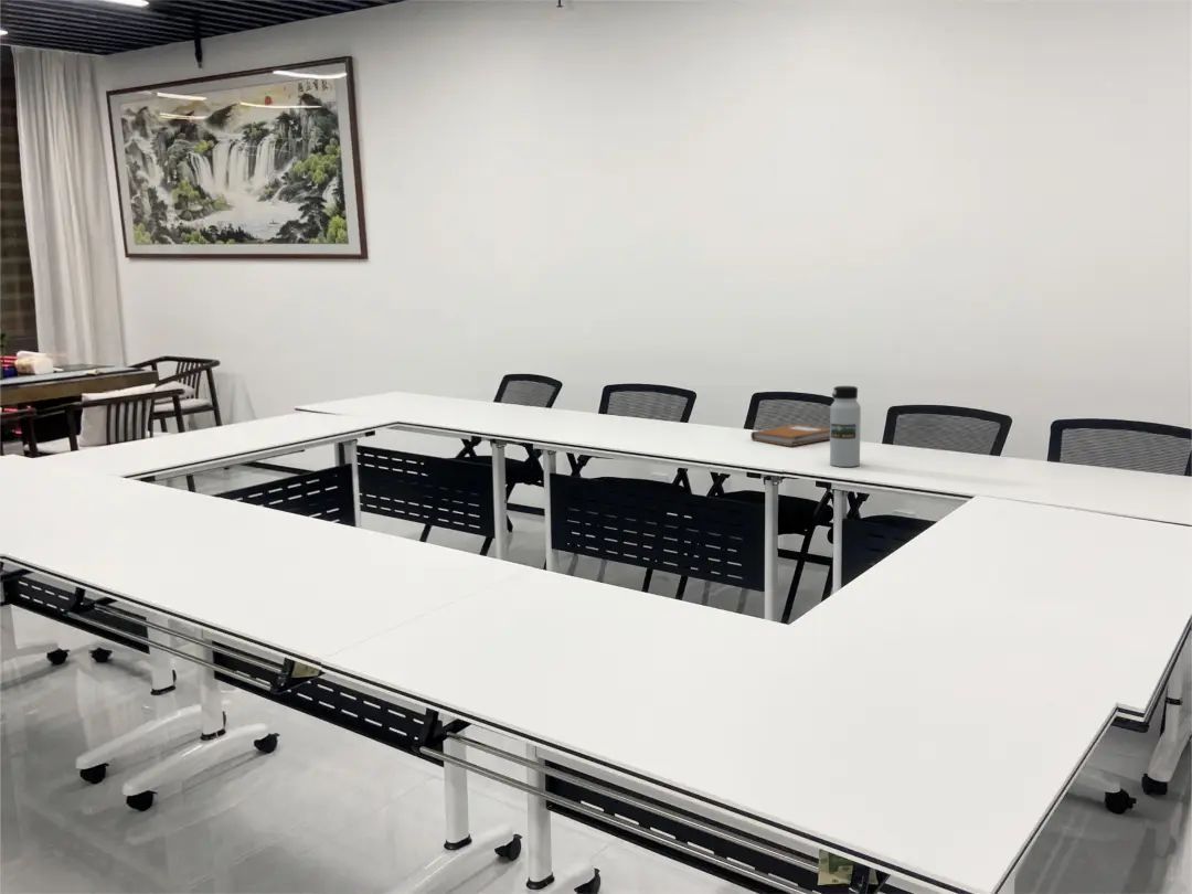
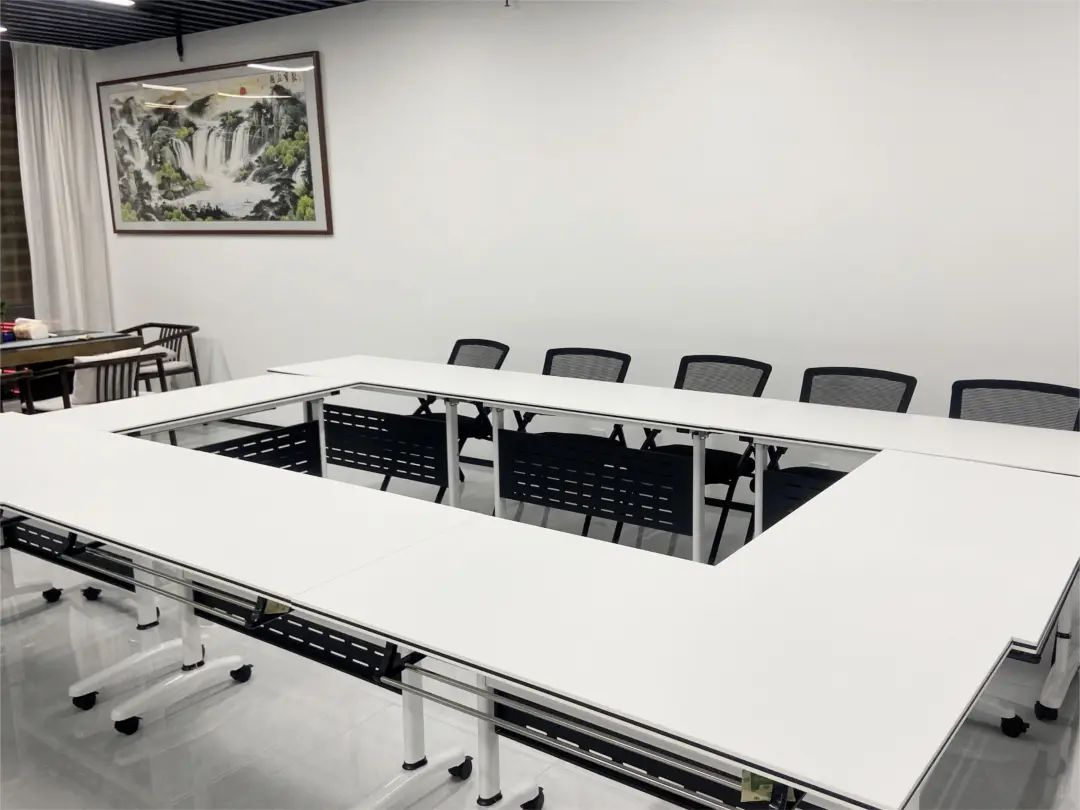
- notebook [749,424,830,447]
- water bottle [829,385,862,468]
